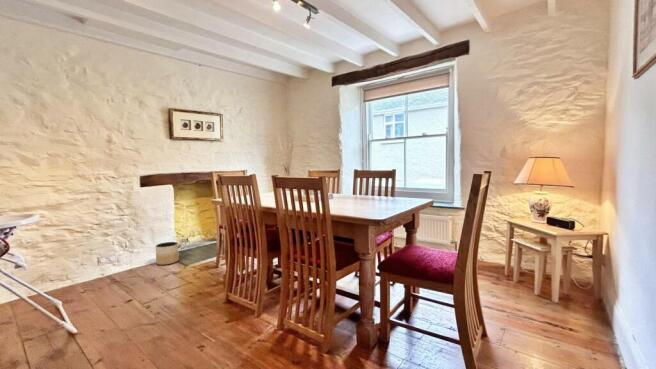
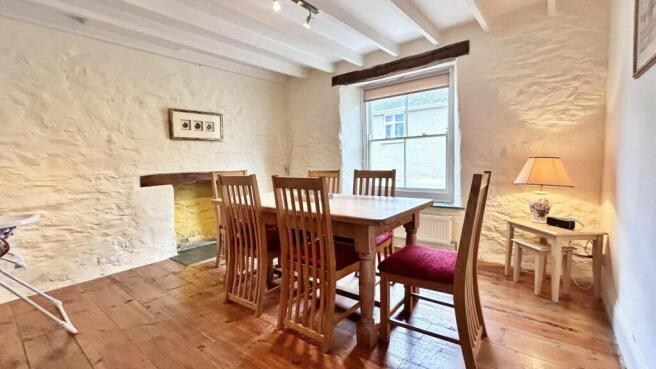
- planter [155,241,180,266]
